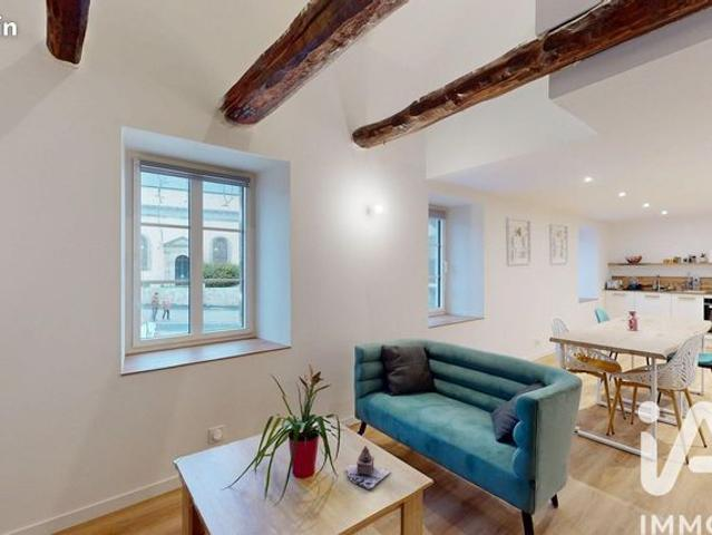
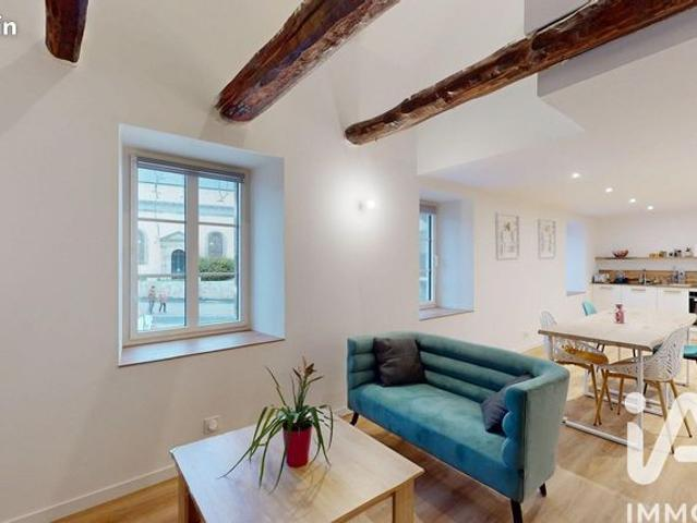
- teapot [345,445,392,490]
